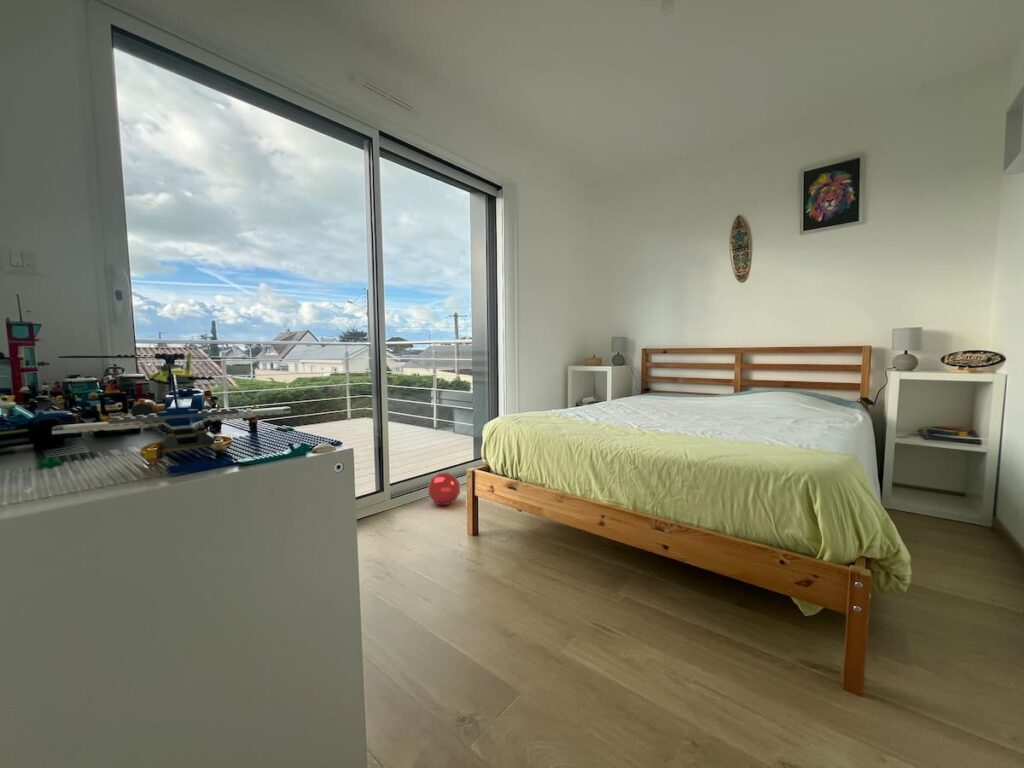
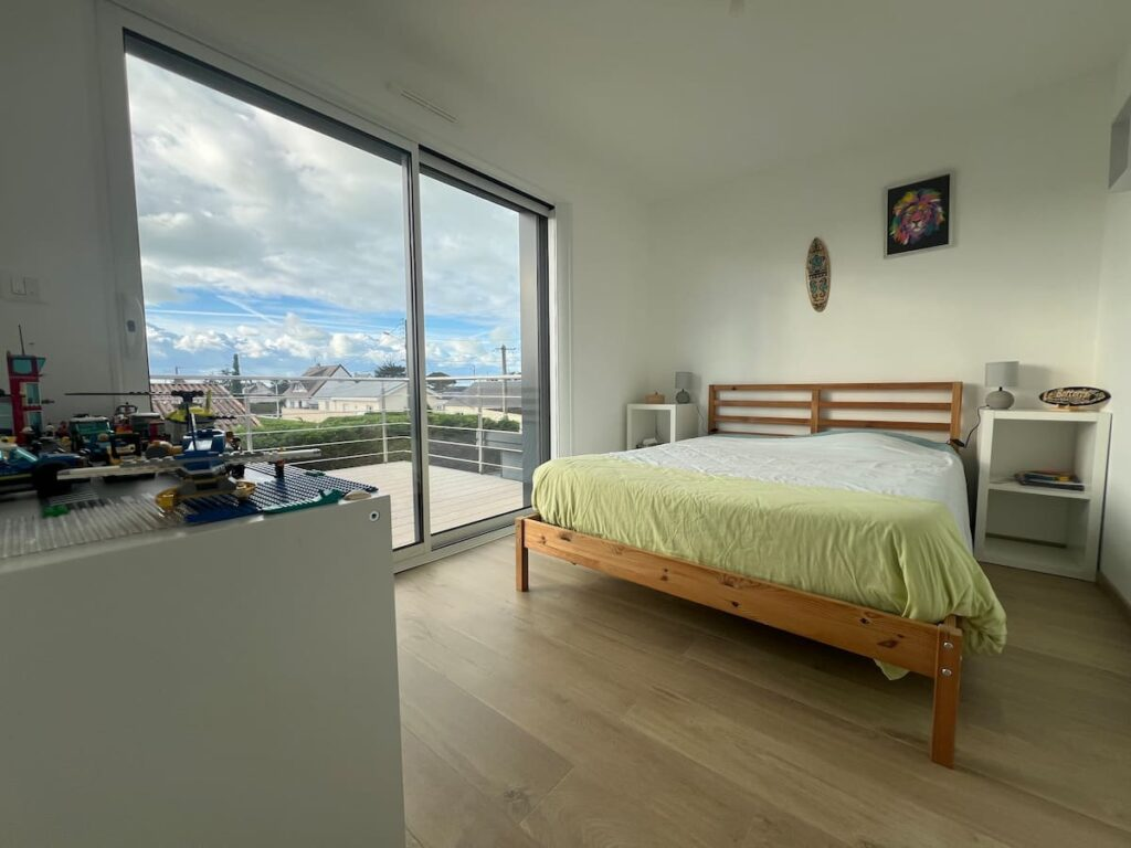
- ball [427,471,461,506]
